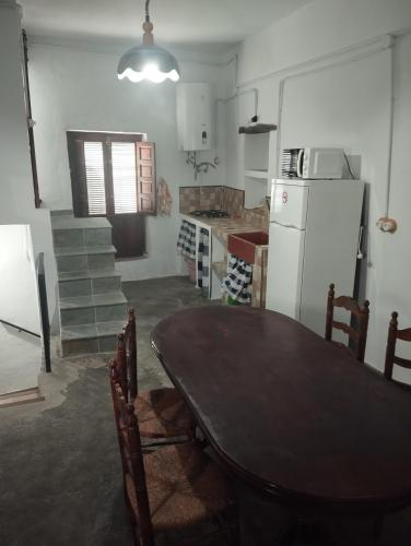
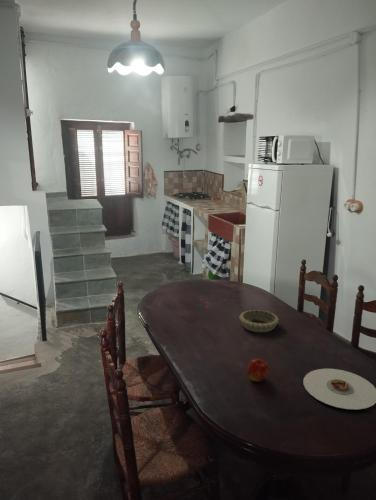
+ plate [302,368,376,410]
+ apple [246,358,270,383]
+ decorative bowl [238,309,280,333]
